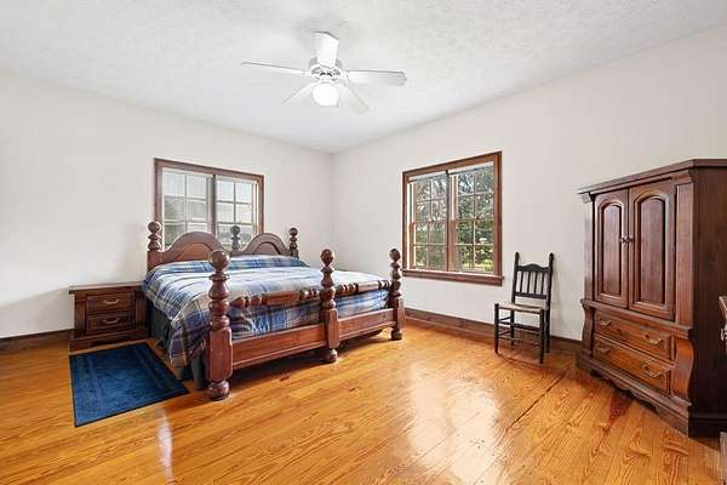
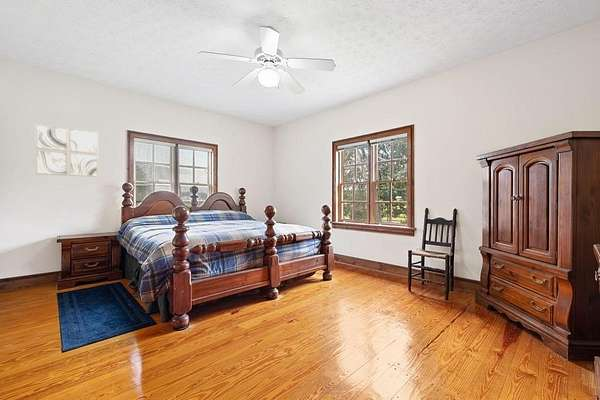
+ wall art [35,123,99,178]
